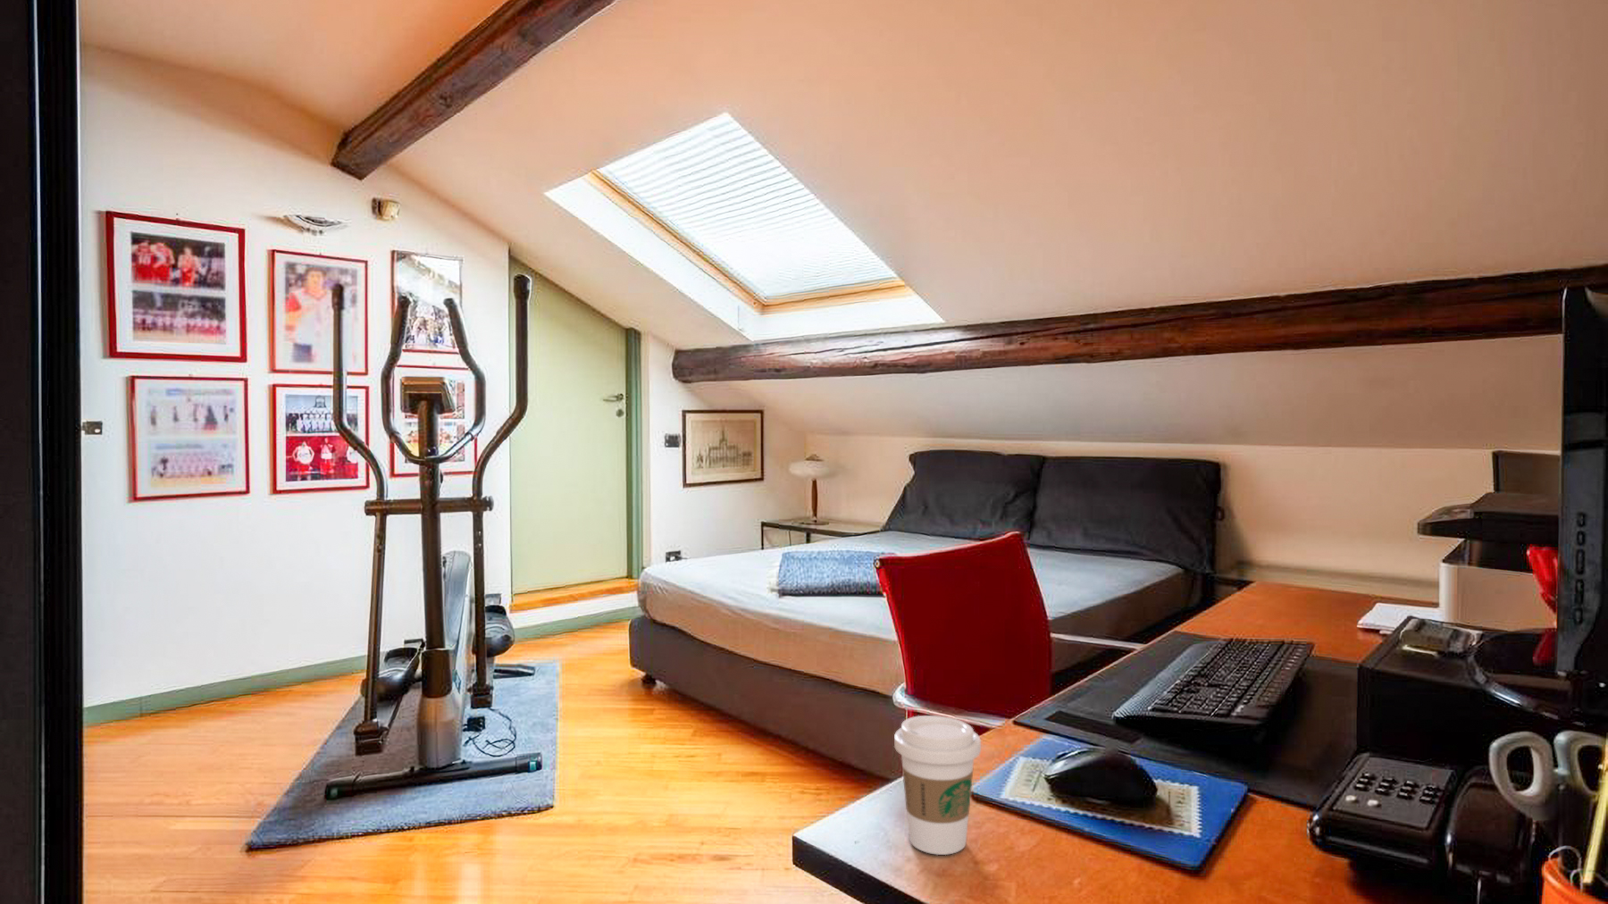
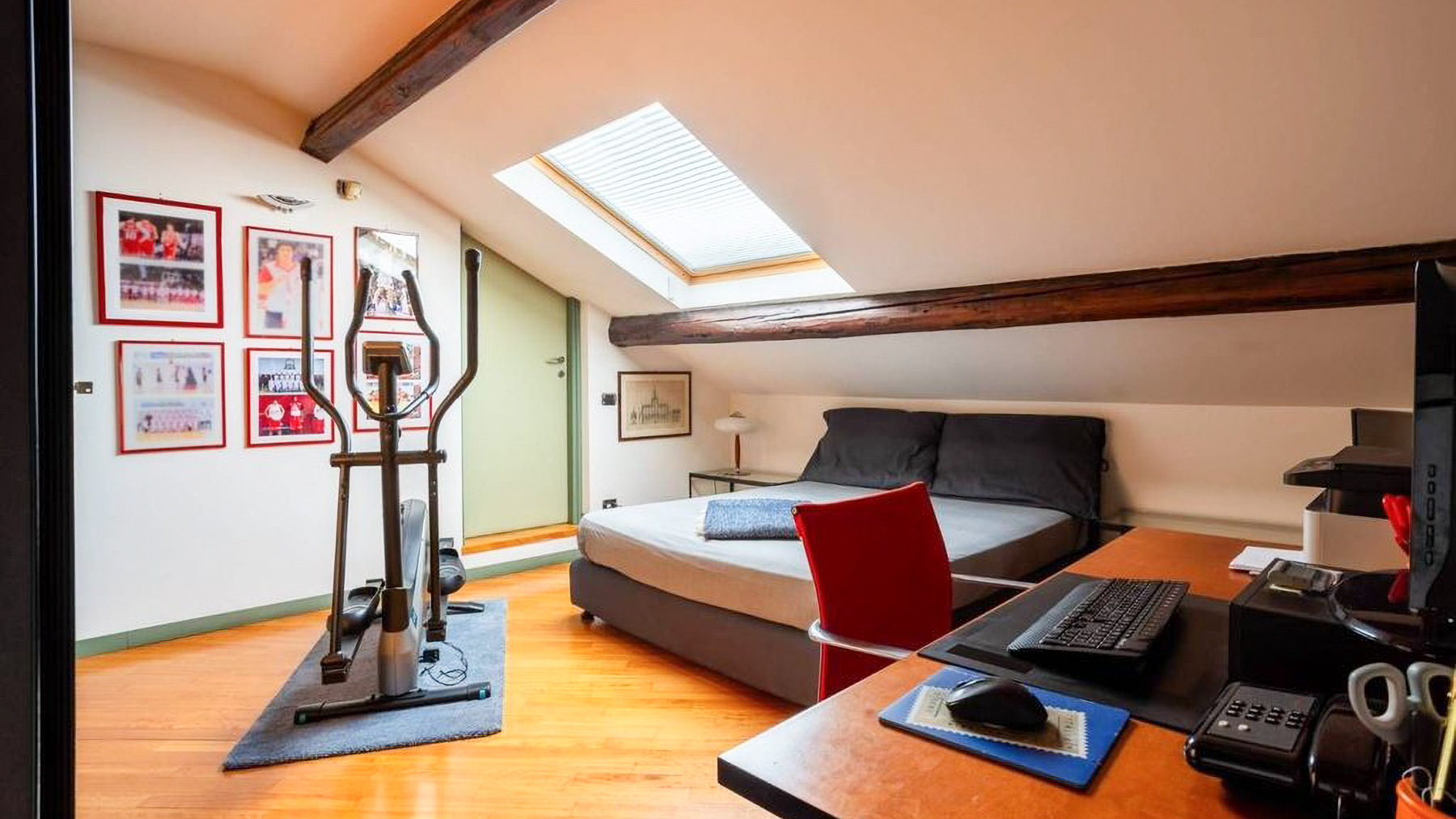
- coffee cup [893,714,982,855]
